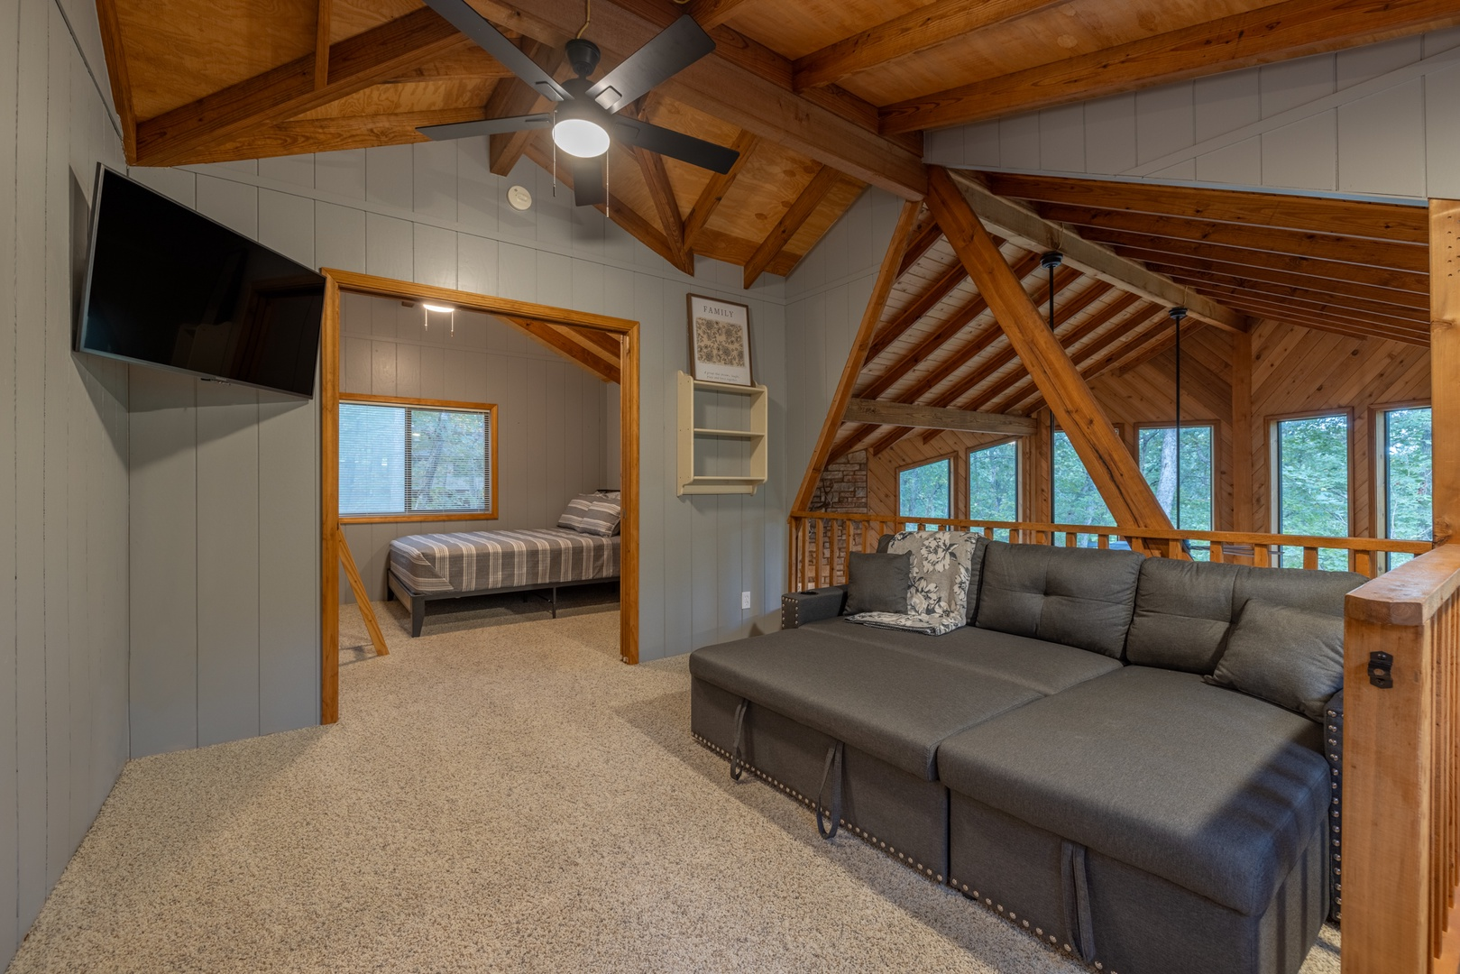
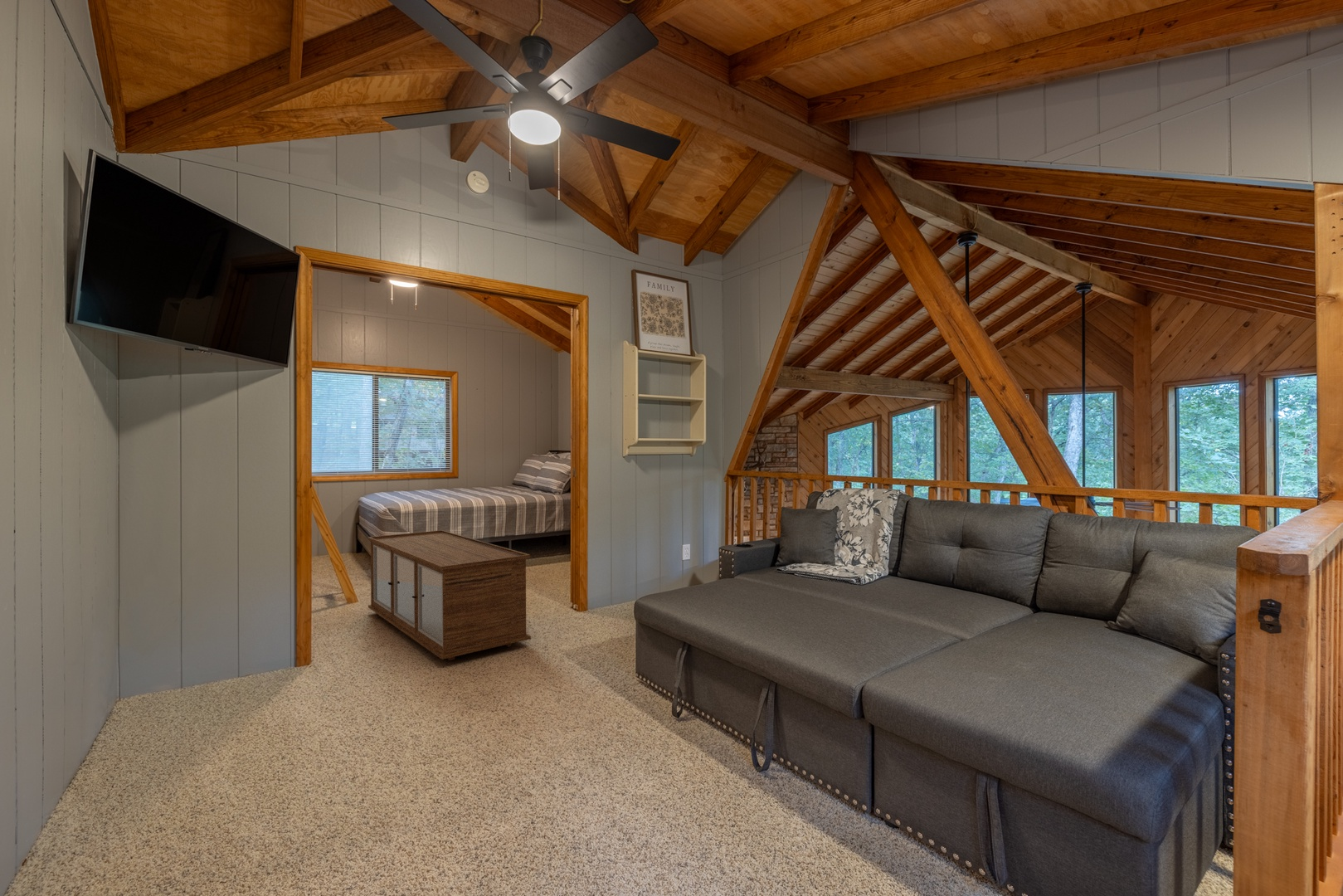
+ storage cabinet [367,529,532,661]
